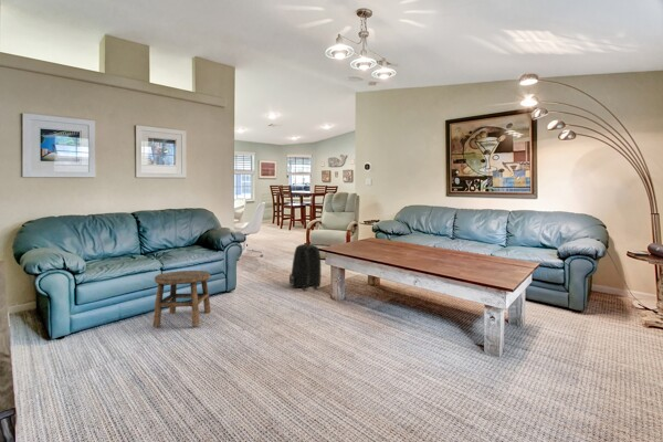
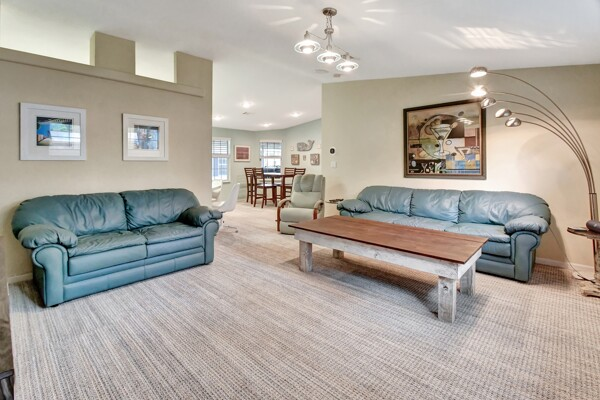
- stool [151,270,212,327]
- backpack [288,243,323,290]
